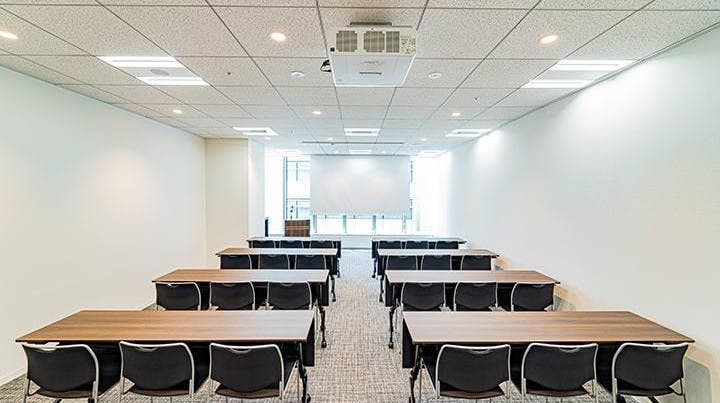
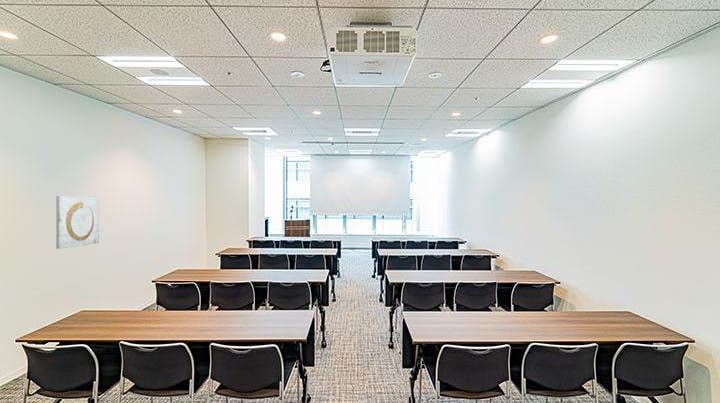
+ wall art [55,195,100,250]
